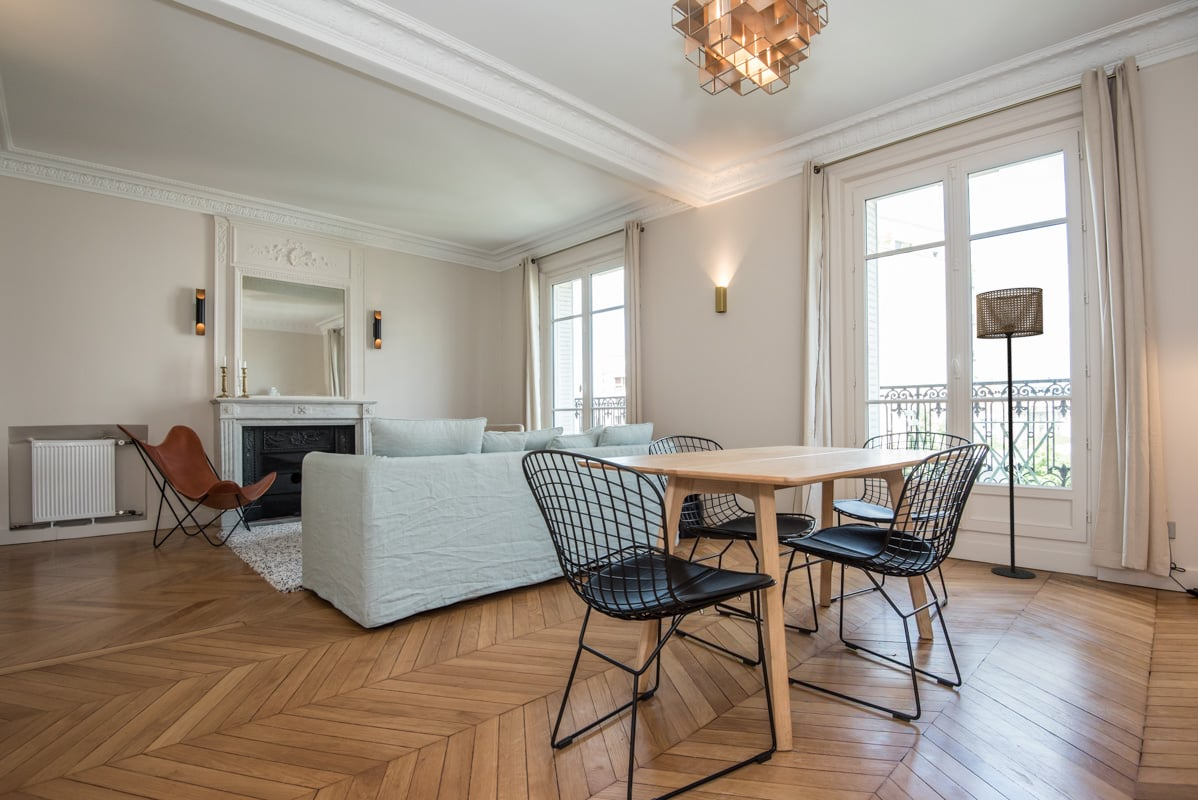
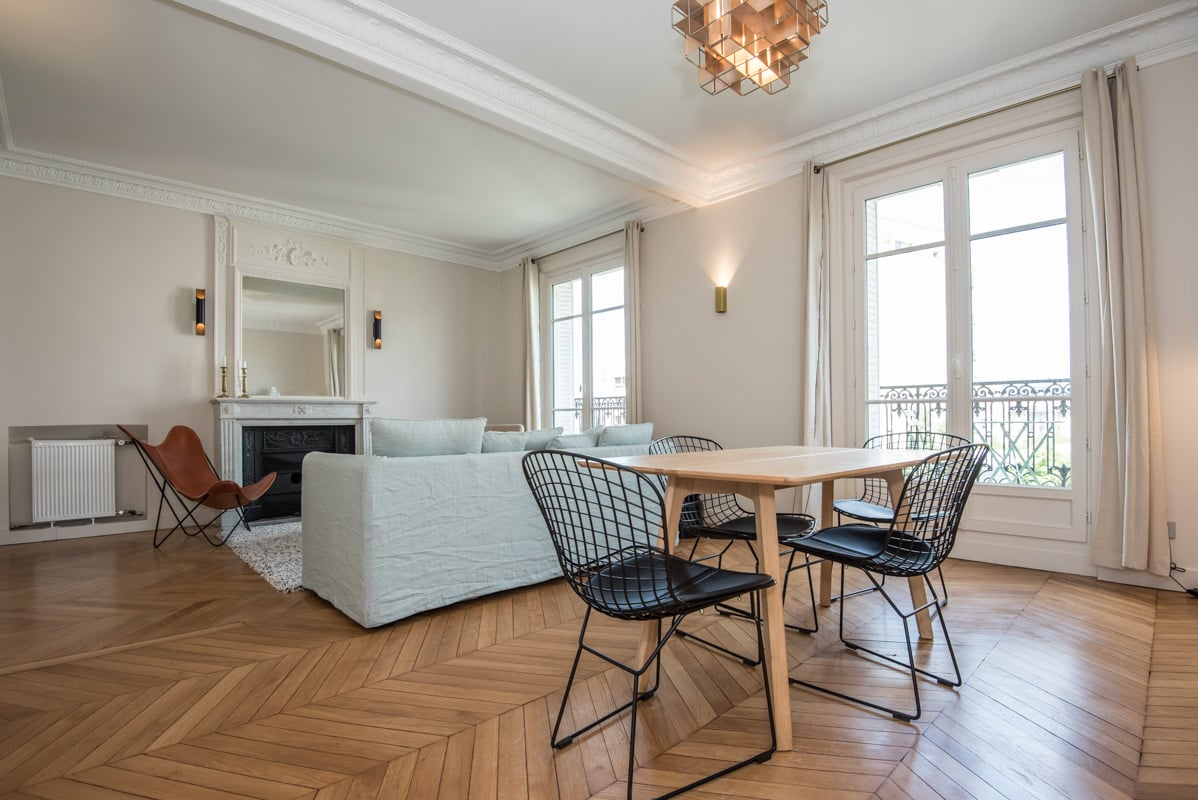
- floor lamp [975,286,1045,580]
